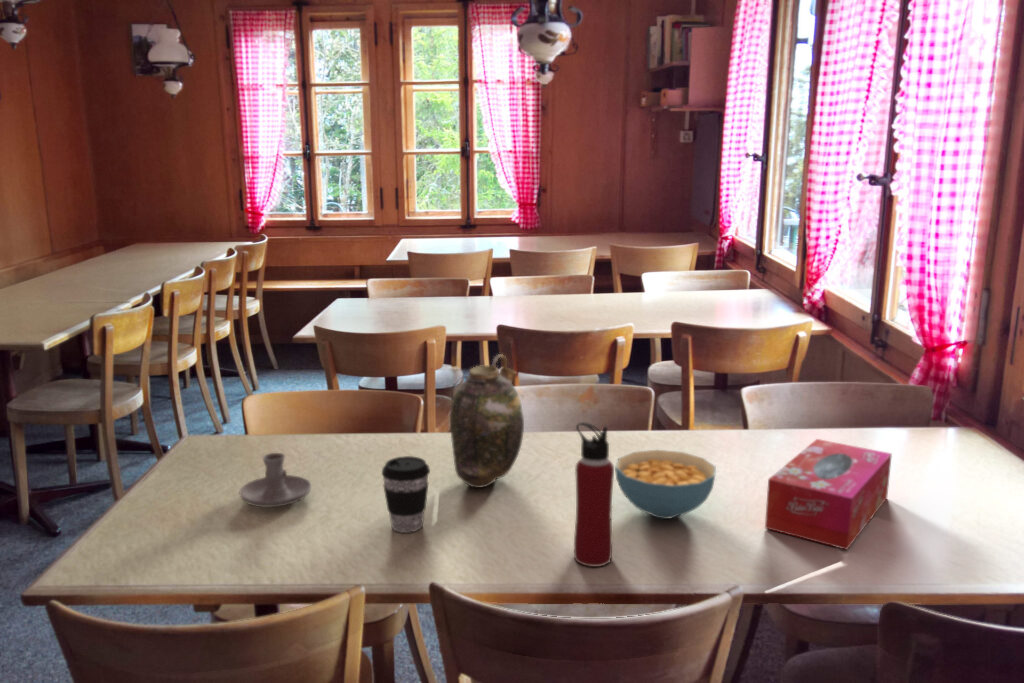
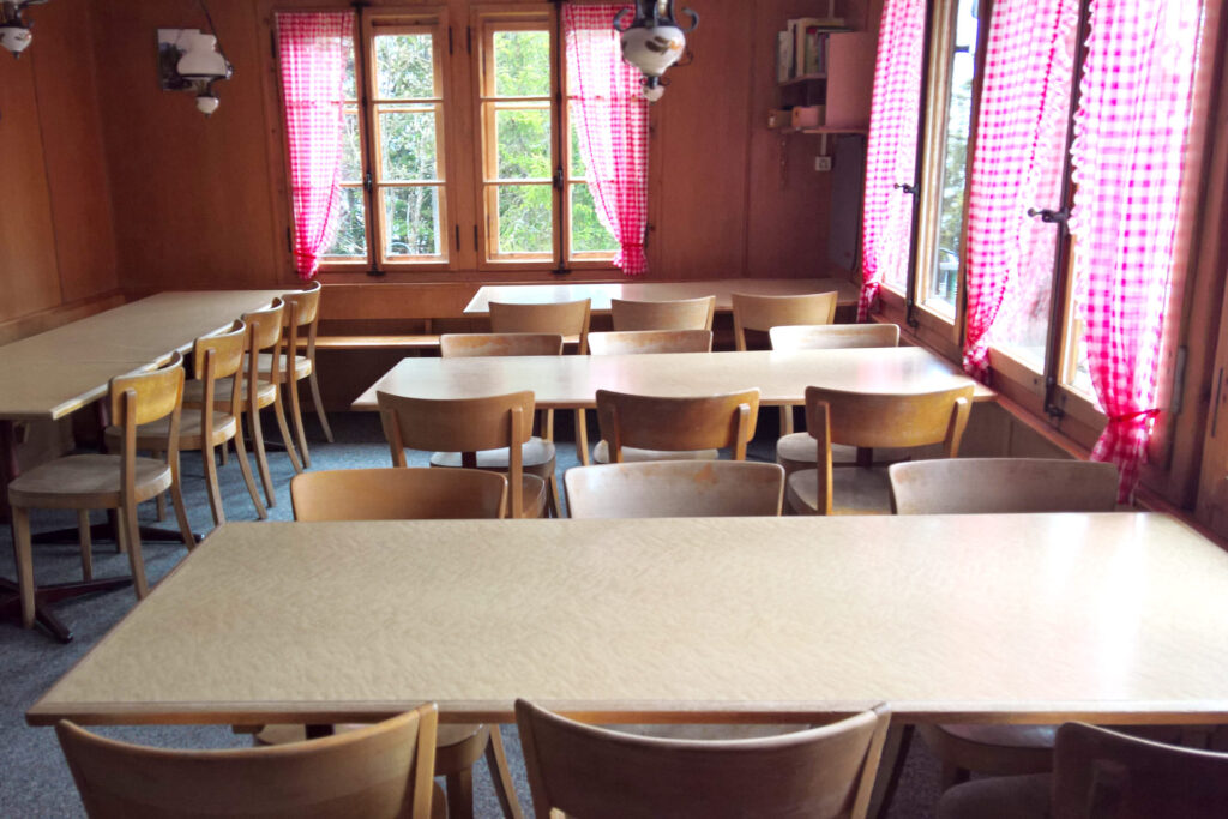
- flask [449,353,525,489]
- coffee cup [381,455,431,534]
- candle holder [239,452,312,508]
- water bottle [573,421,615,568]
- tissue box [764,438,893,551]
- cereal bowl [614,449,717,520]
